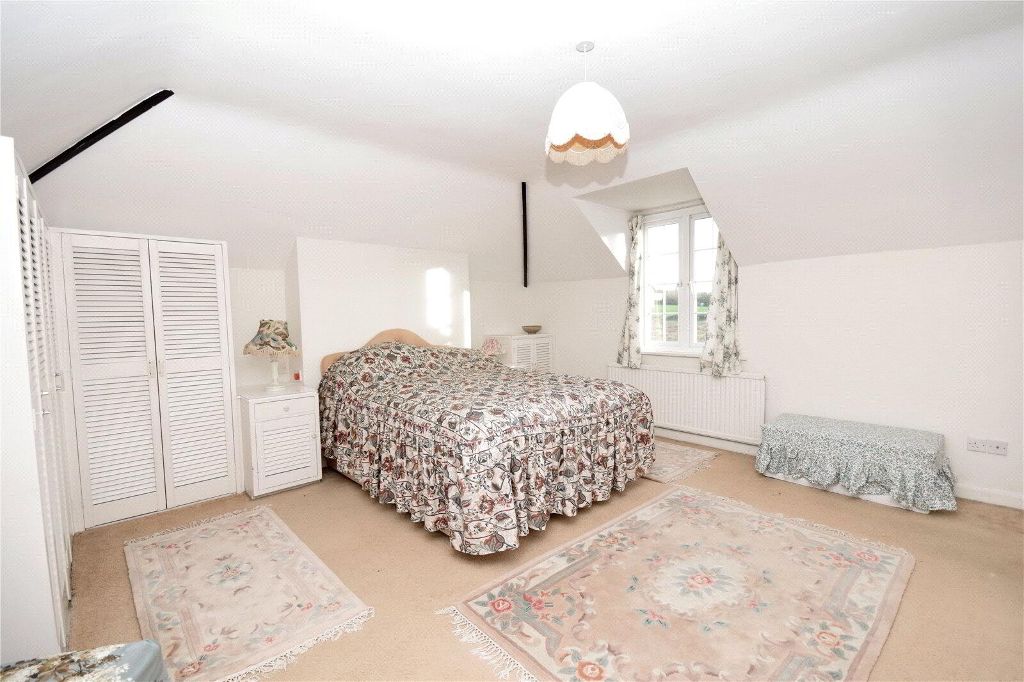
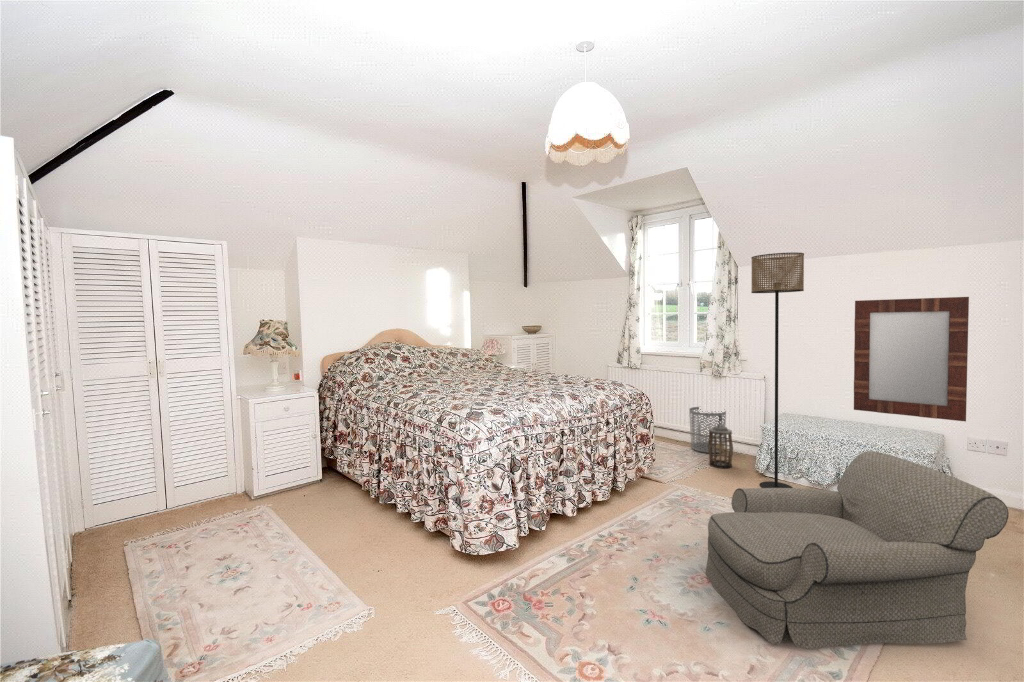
+ floor lamp [750,251,805,488]
+ armchair [705,450,1009,651]
+ lantern [708,416,734,470]
+ home mirror [853,296,970,423]
+ waste bin [688,406,727,454]
